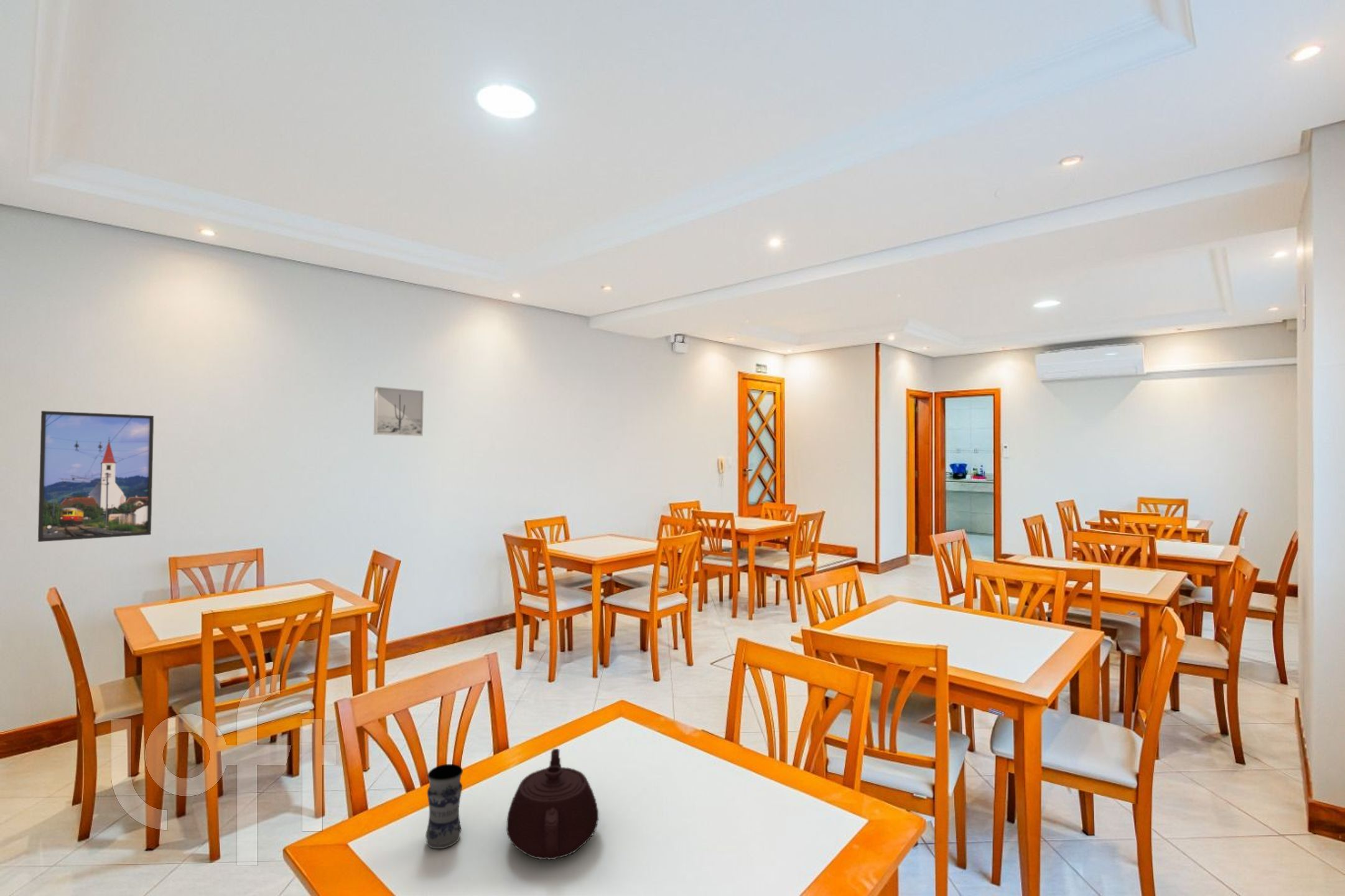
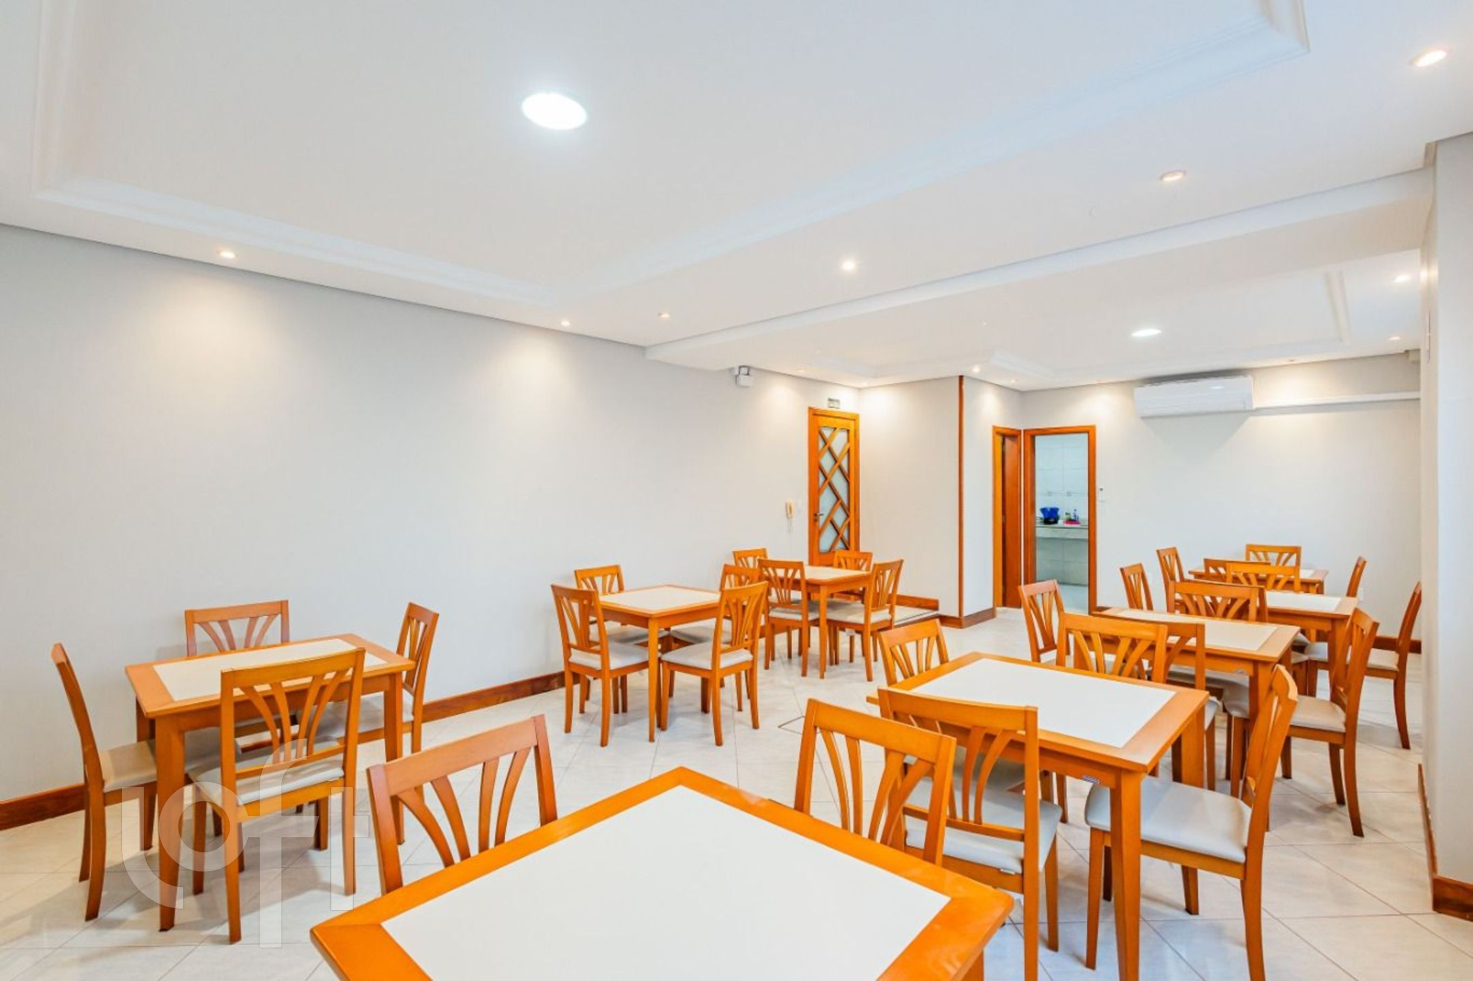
- teapot [506,748,599,860]
- jar [425,763,463,849]
- wall art [373,386,424,437]
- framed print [37,410,154,543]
